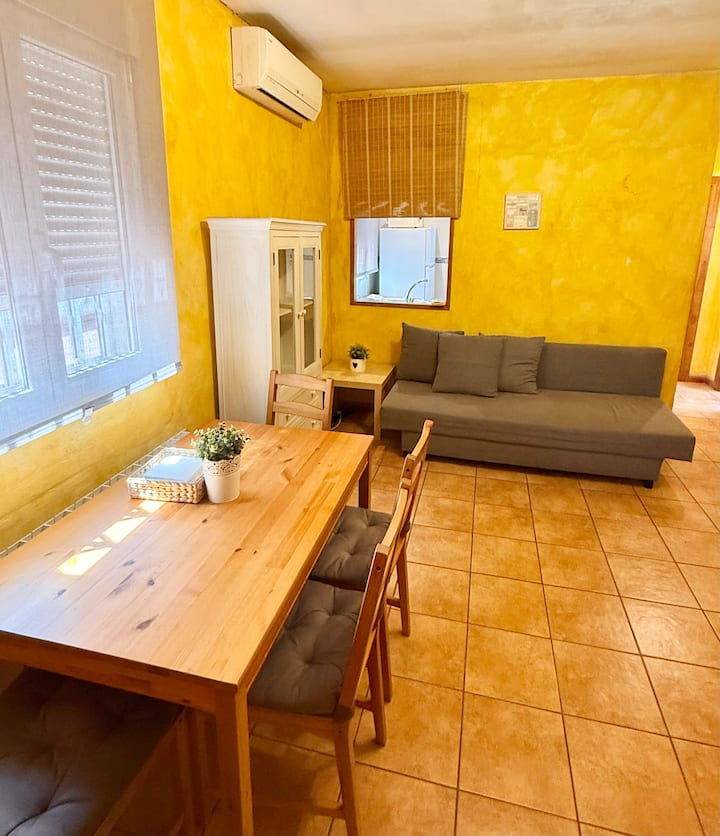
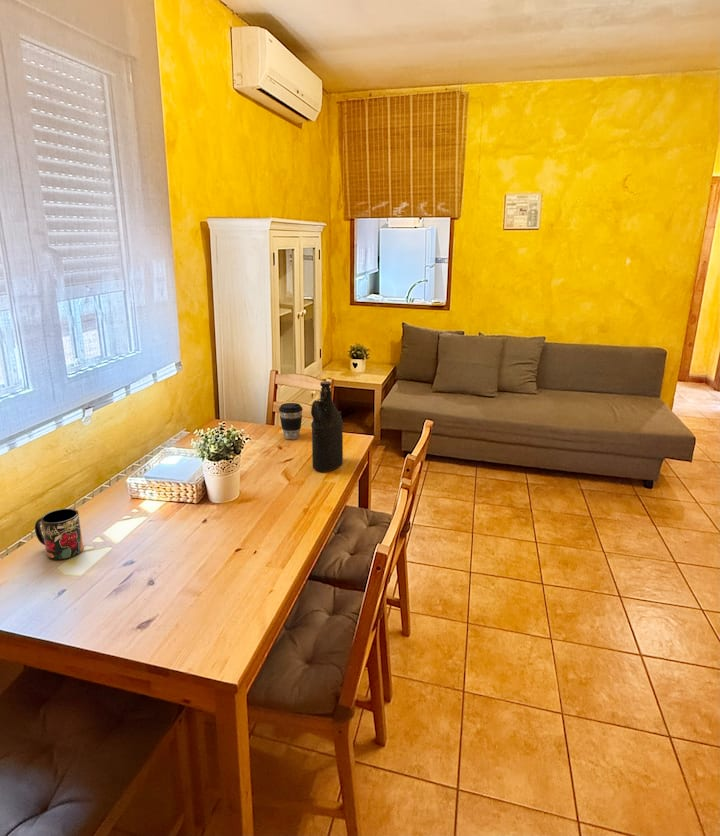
+ coffee cup [278,402,304,440]
+ mug [34,508,84,561]
+ bottle [310,380,344,473]
